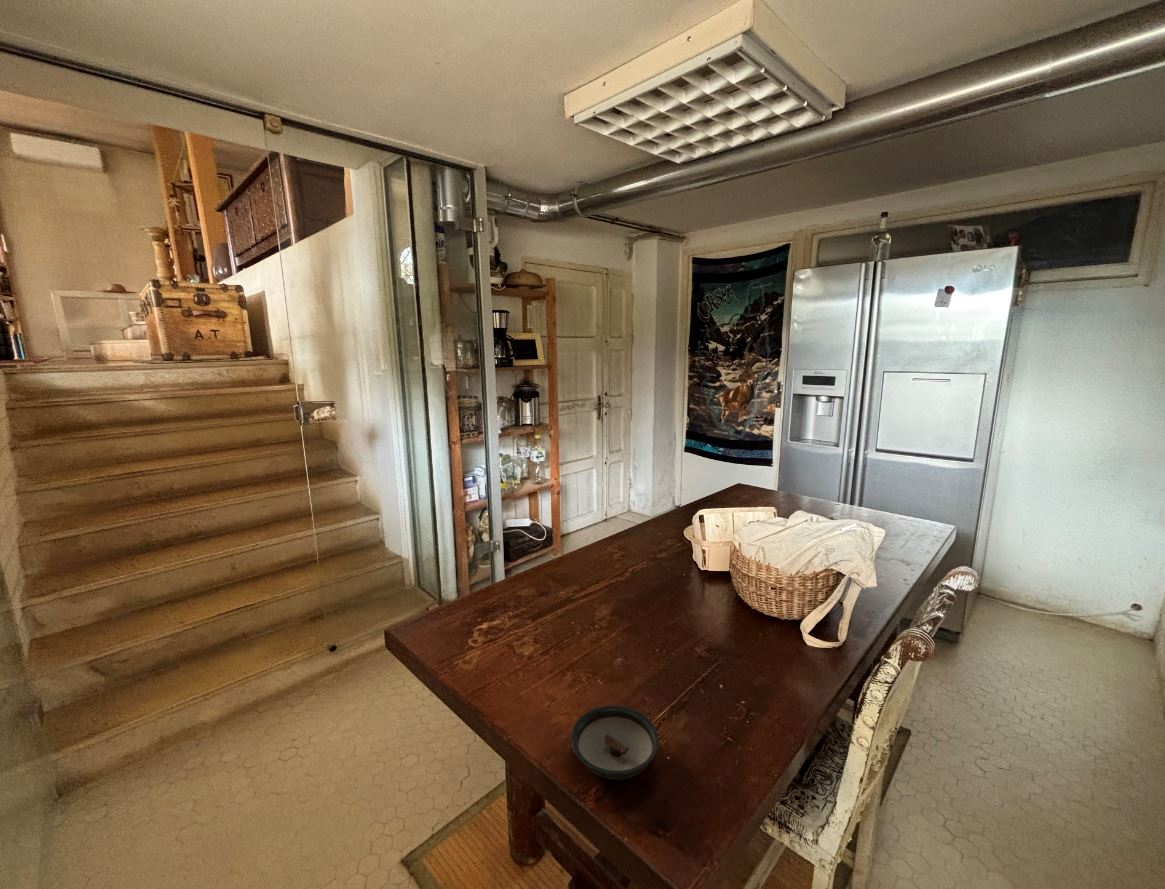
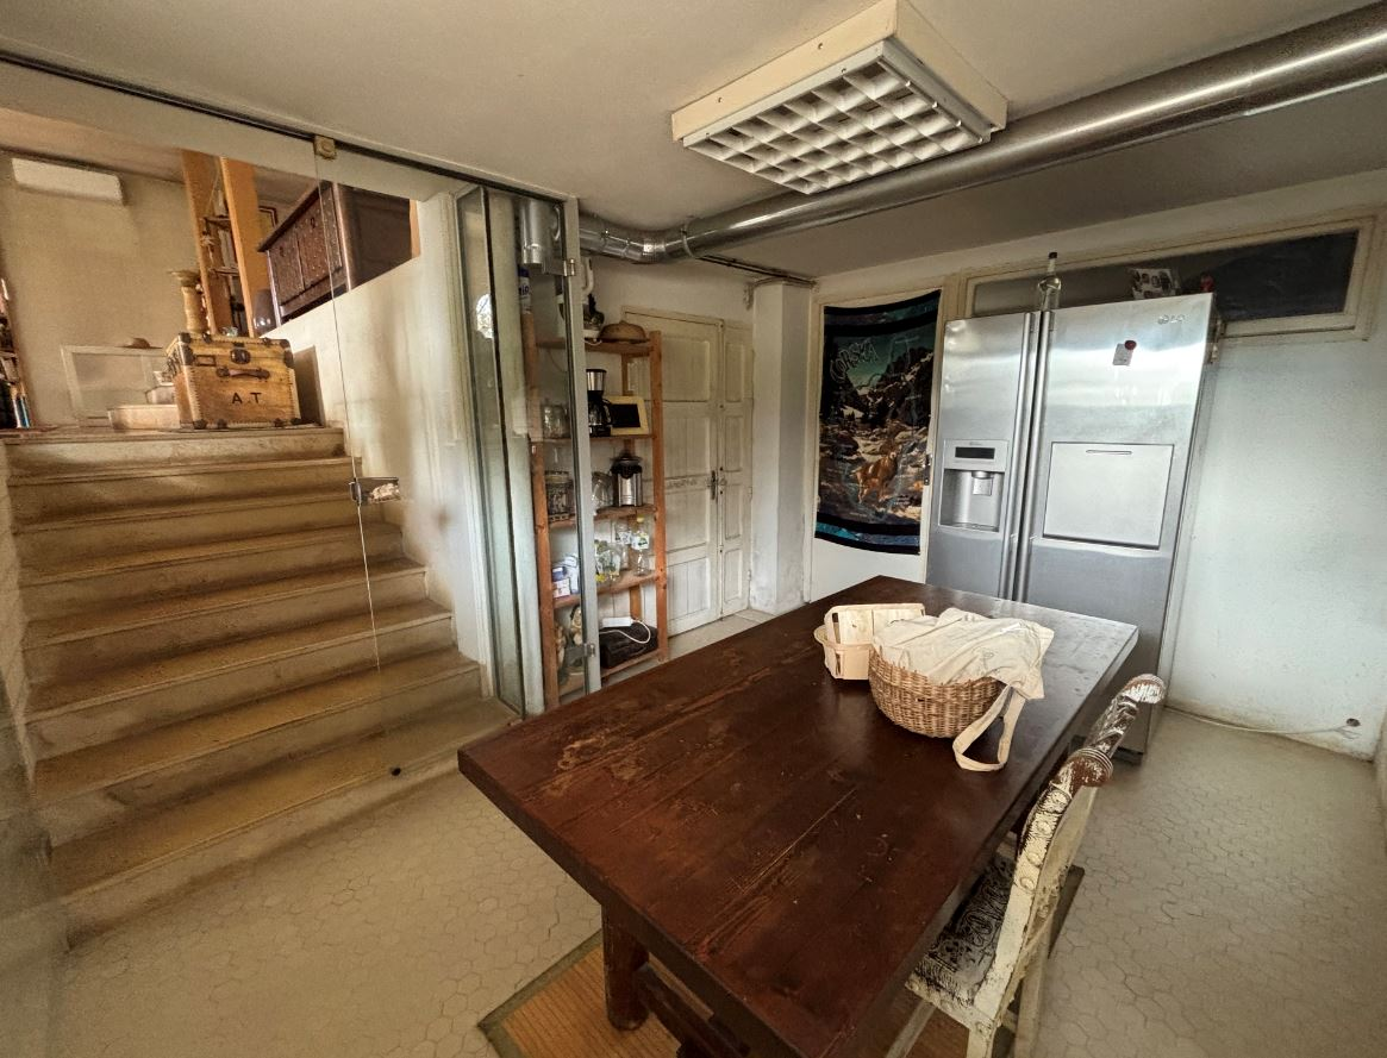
- saucer [570,704,660,780]
